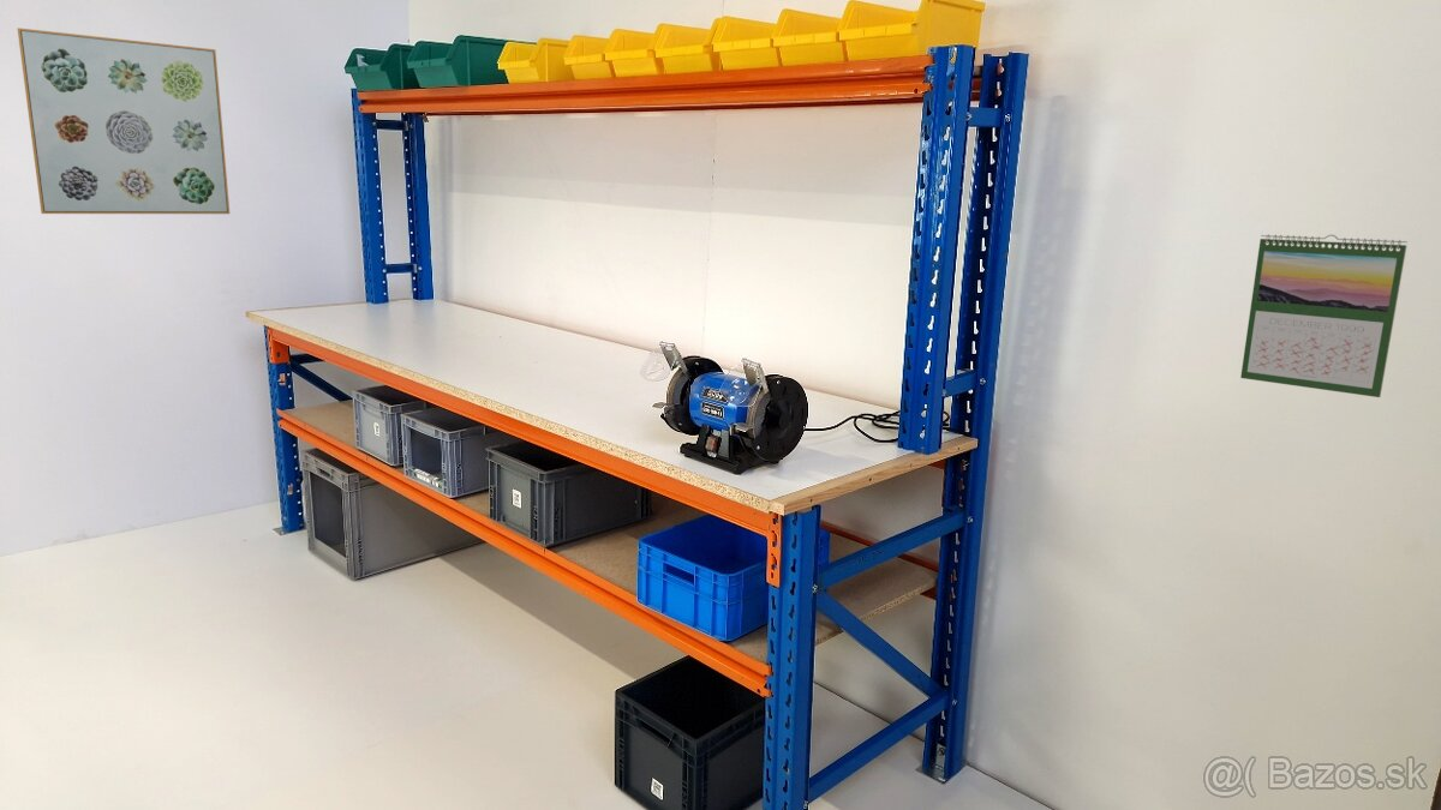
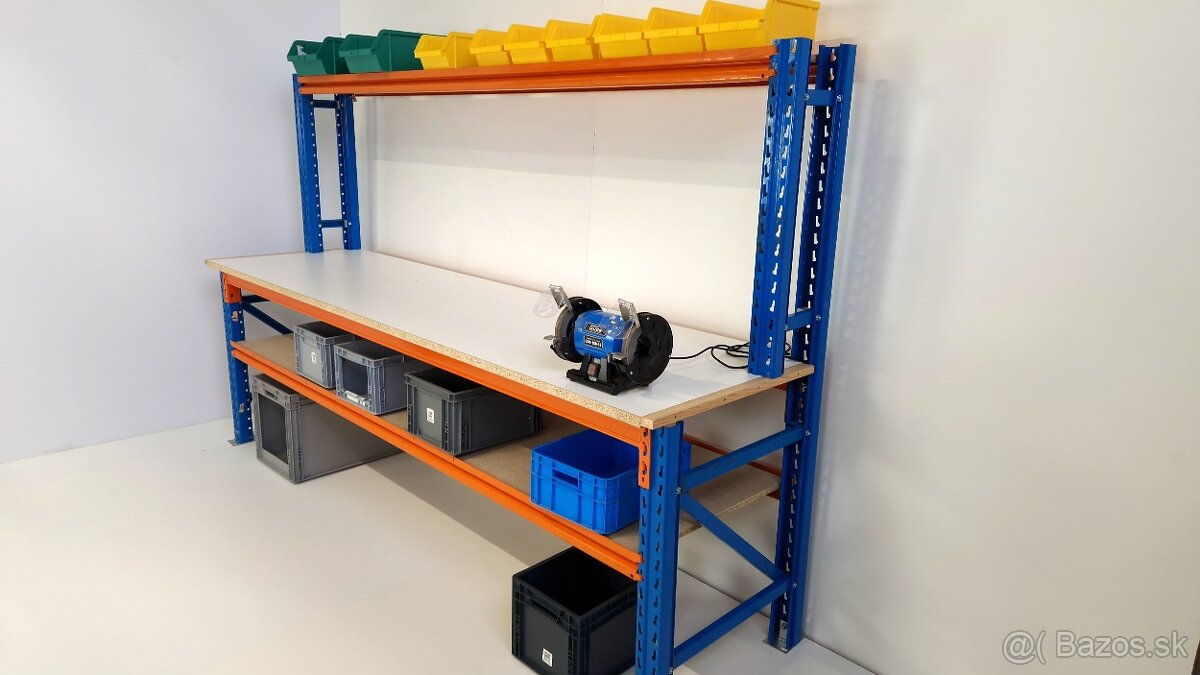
- calendar [1239,234,1409,398]
- wall art [17,26,231,215]
